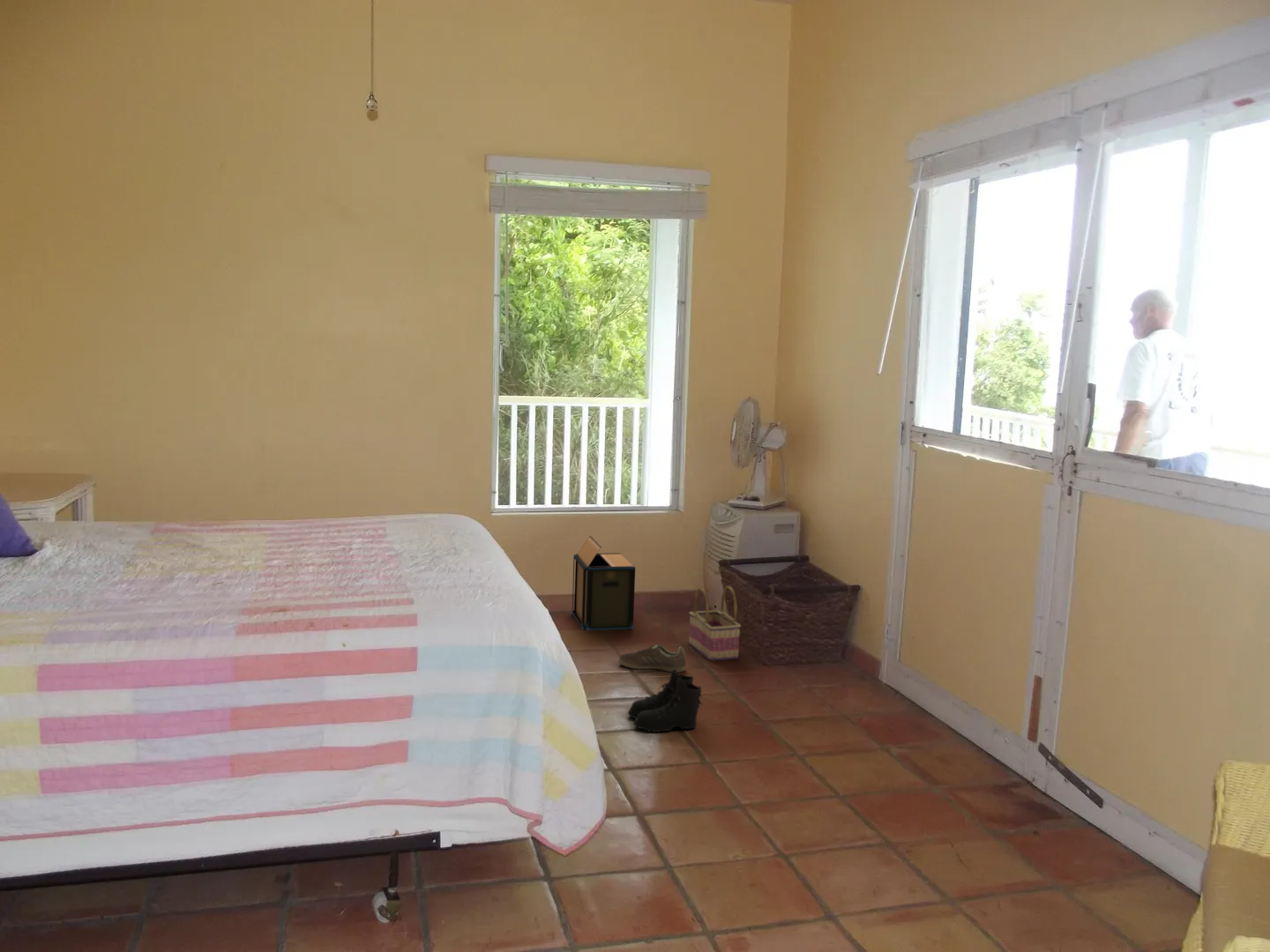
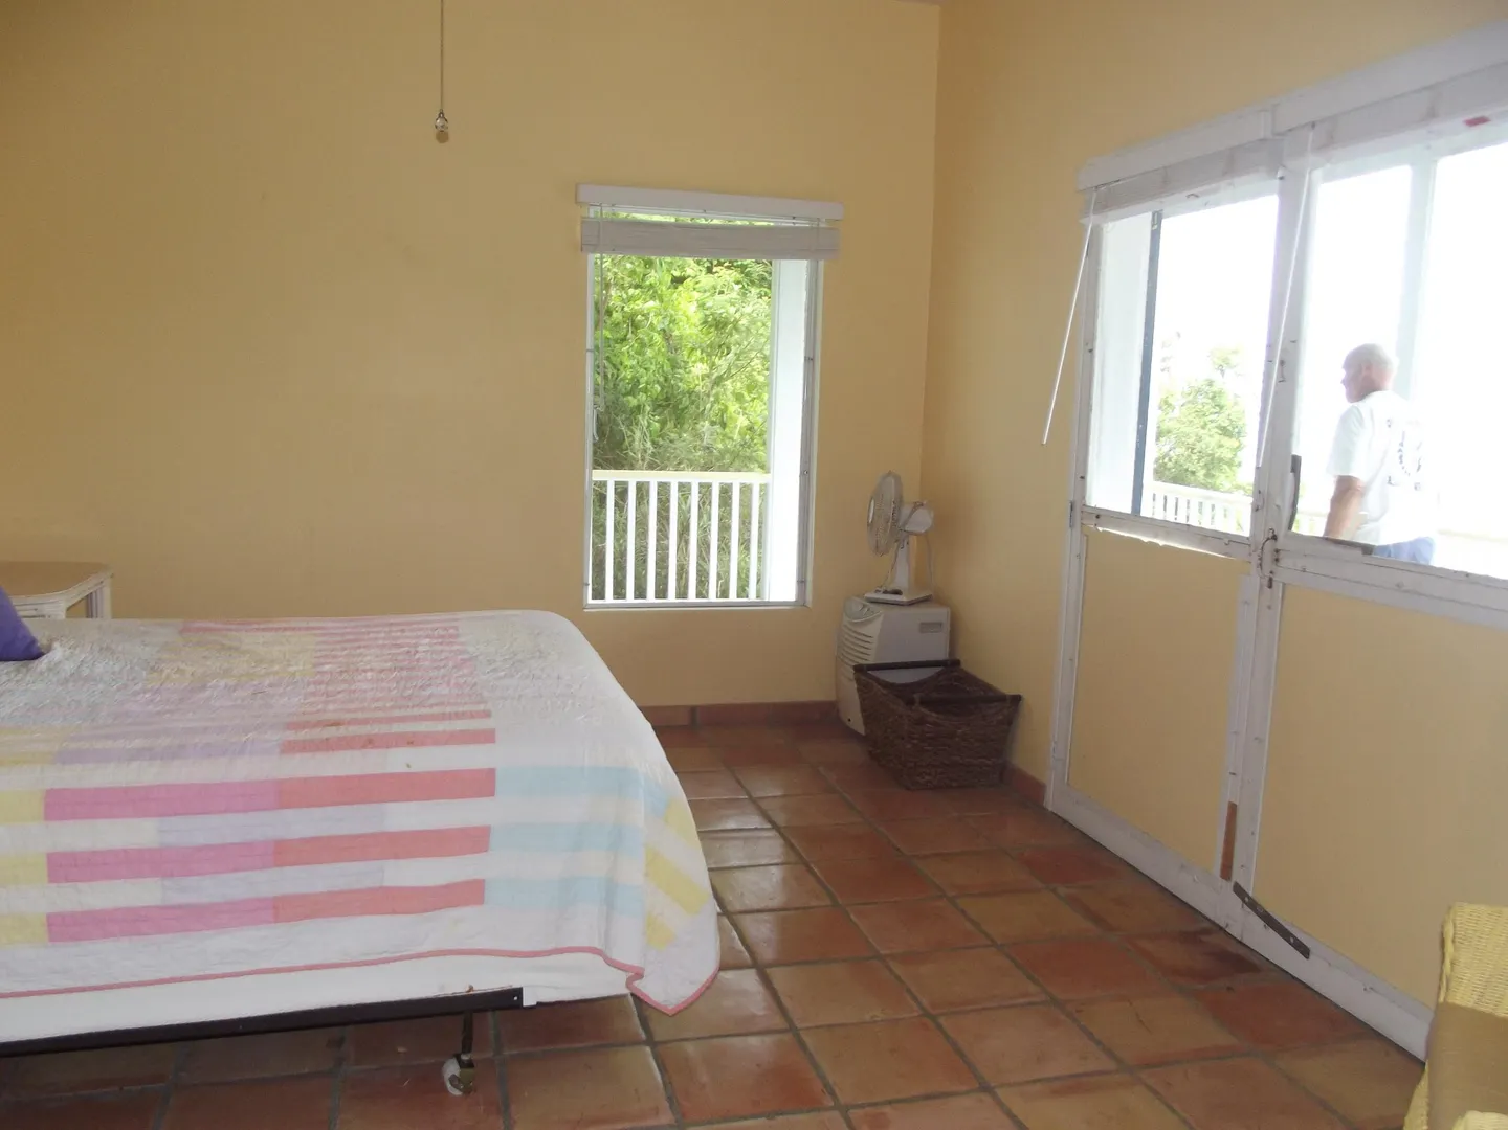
- cardboard box [571,535,636,631]
- boots [626,670,703,733]
- basket [688,585,742,662]
- sneaker [618,643,687,673]
